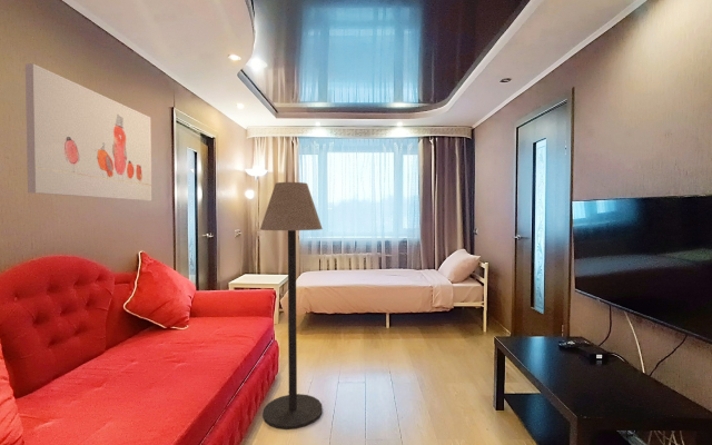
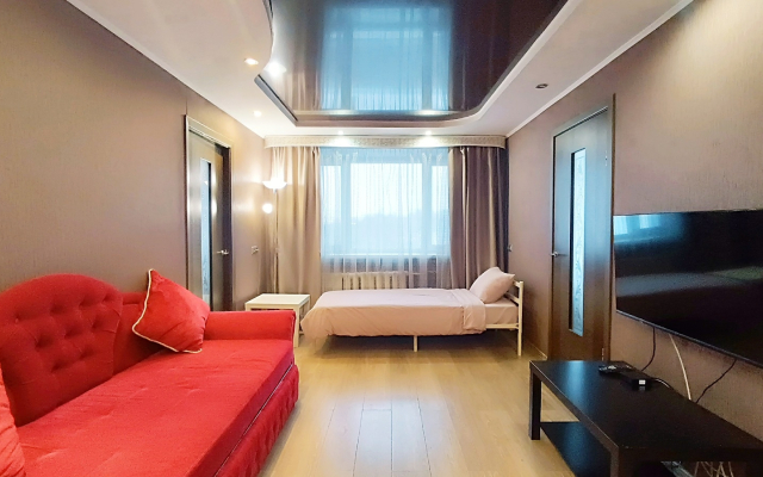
- wall art [24,62,152,201]
- floor lamp [259,181,324,431]
